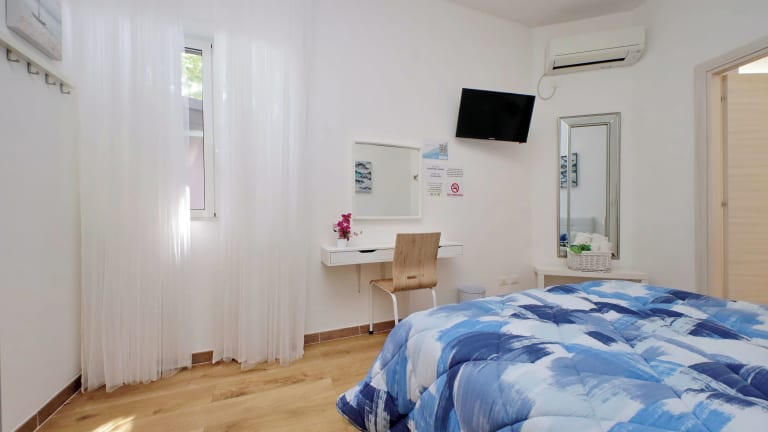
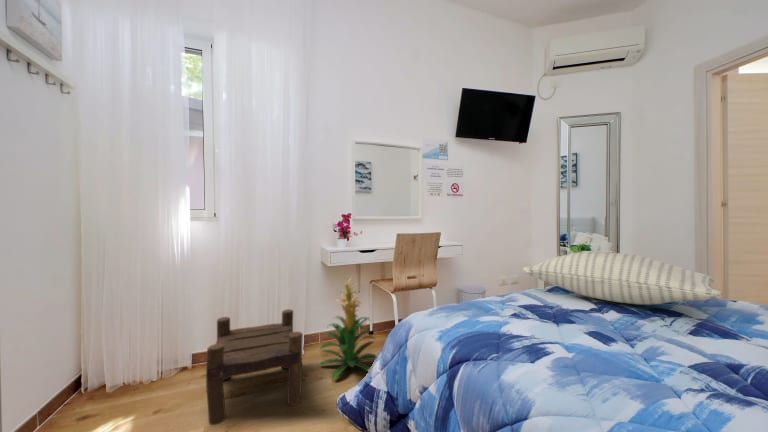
+ indoor plant [318,275,377,380]
+ stool [205,308,304,426]
+ pillow [521,251,723,306]
